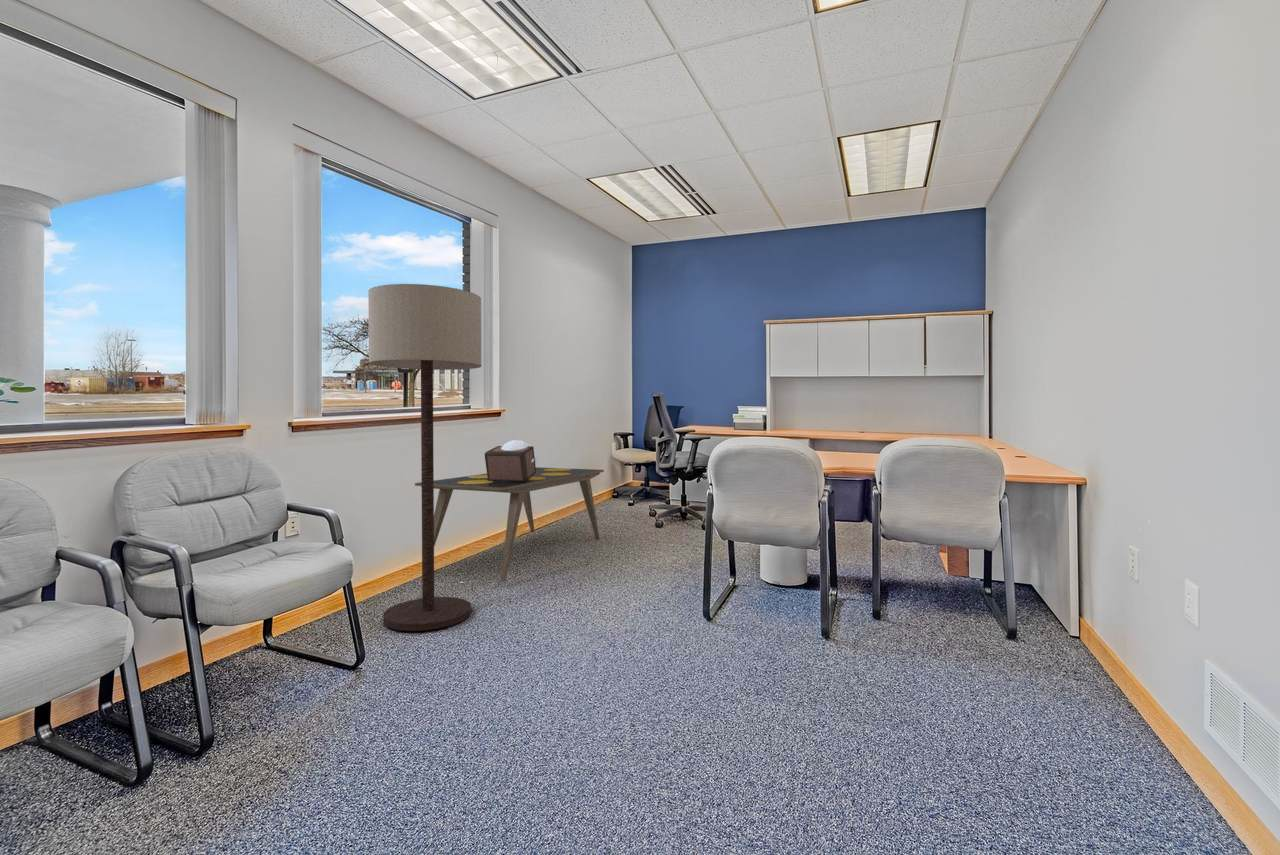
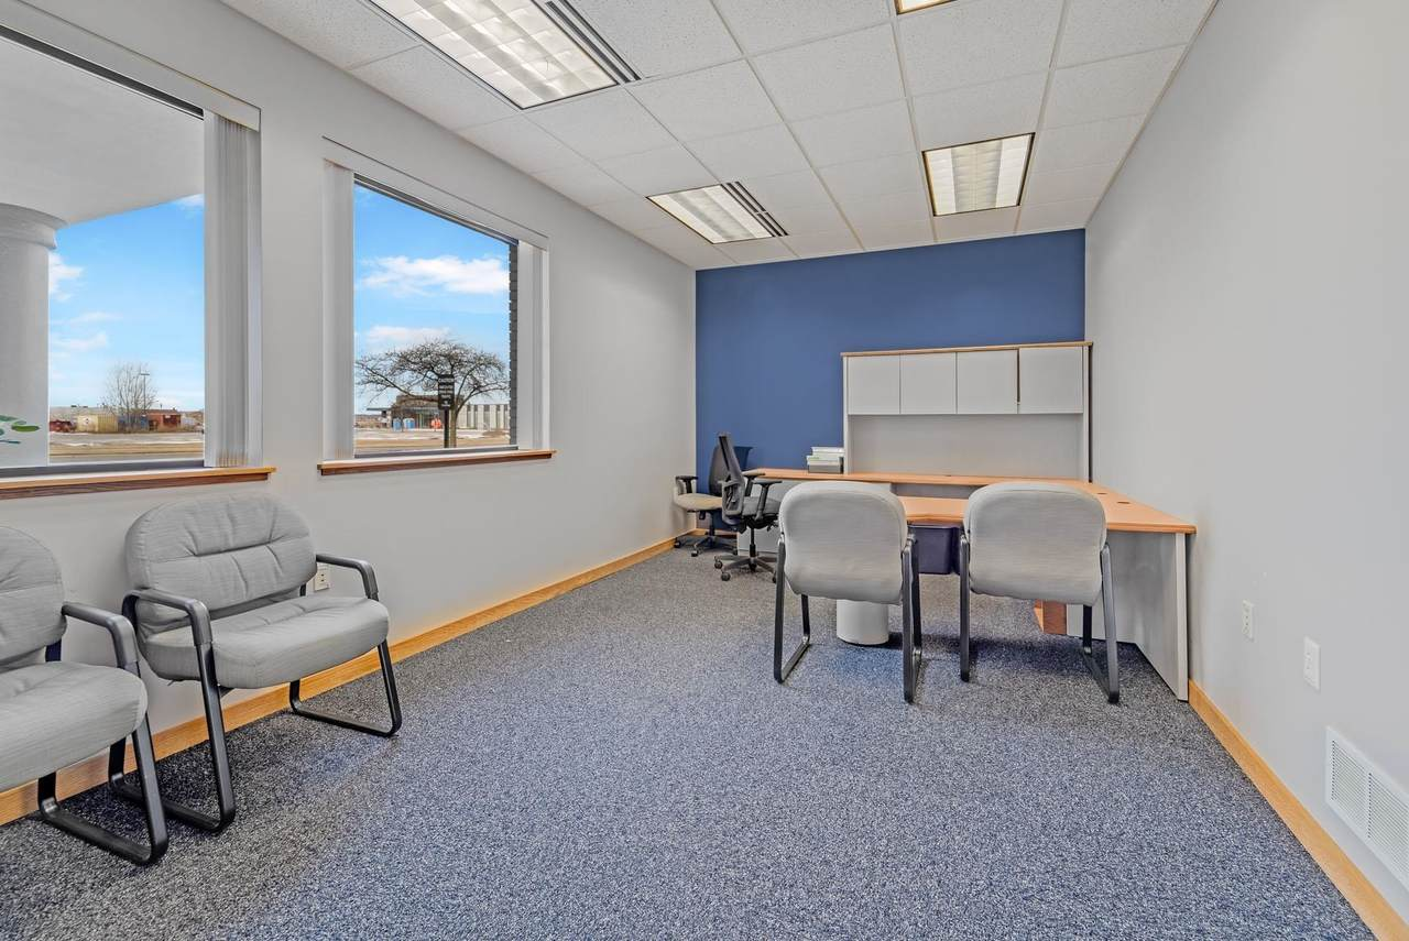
- floor lamp [367,283,482,632]
- side table [414,466,605,582]
- tissue box [484,439,538,482]
